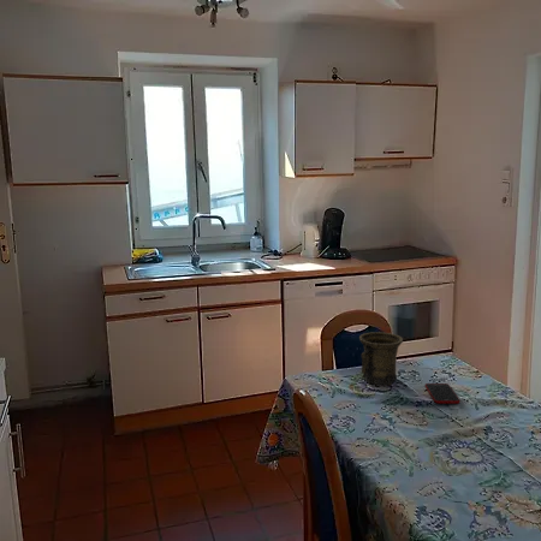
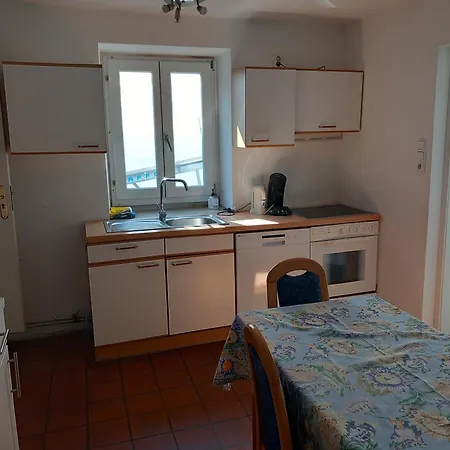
- cell phone [424,382,462,405]
- mug [358,331,404,386]
